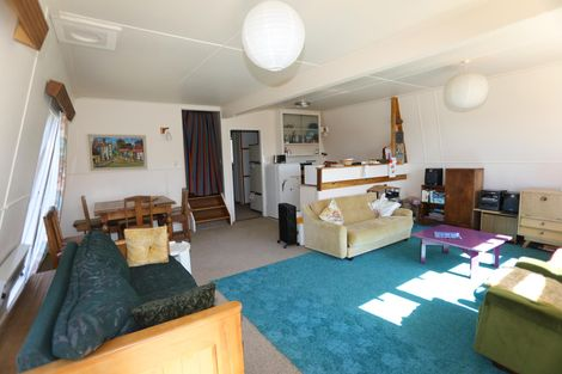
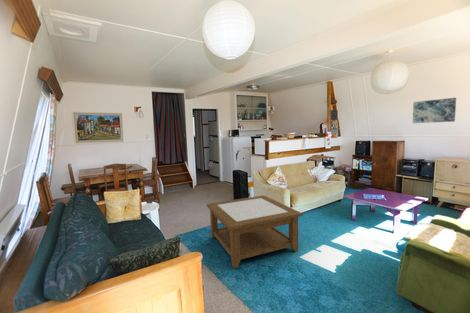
+ wall art [412,97,457,124]
+ coffee table [206,194,303,269]
